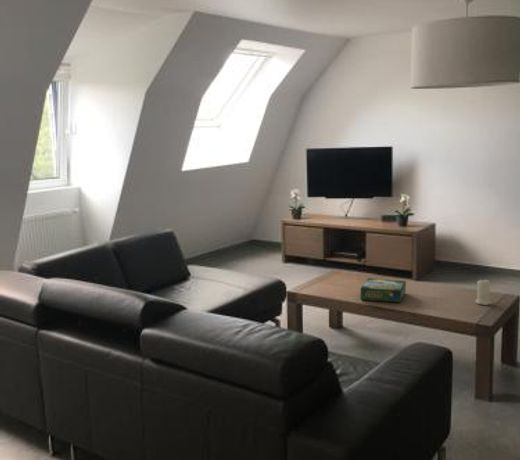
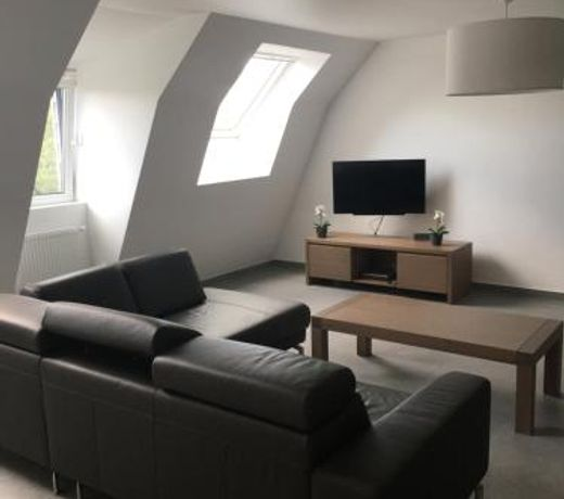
- candle [474,279,493,306]
- board game [359,277,407,304]
